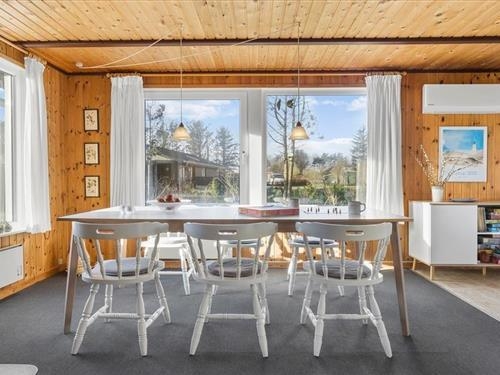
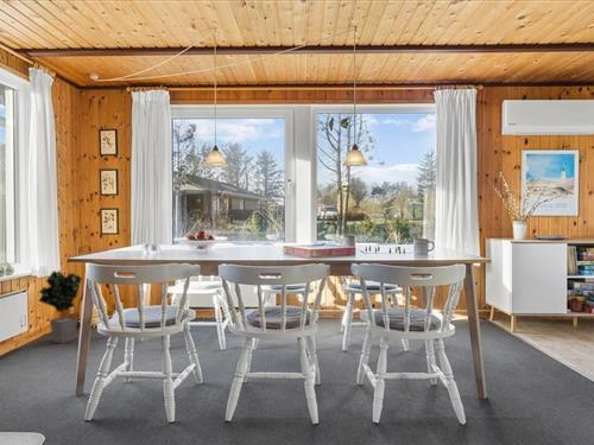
+ potted plant [37,269,83,344]
